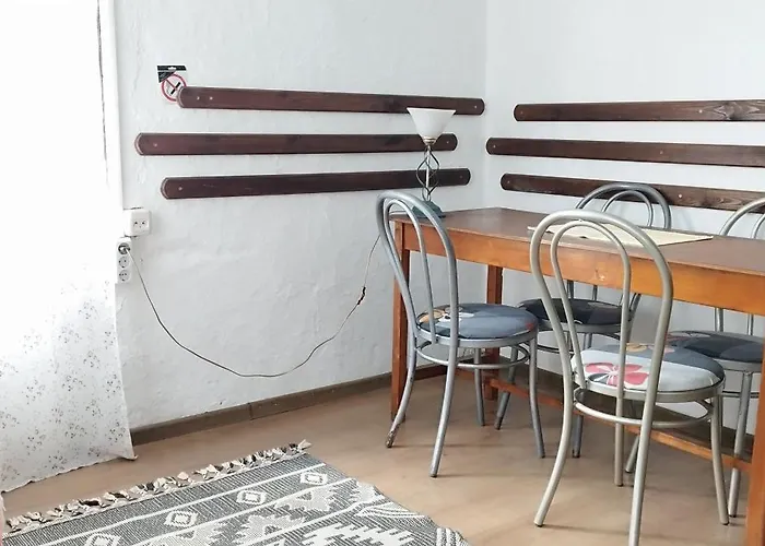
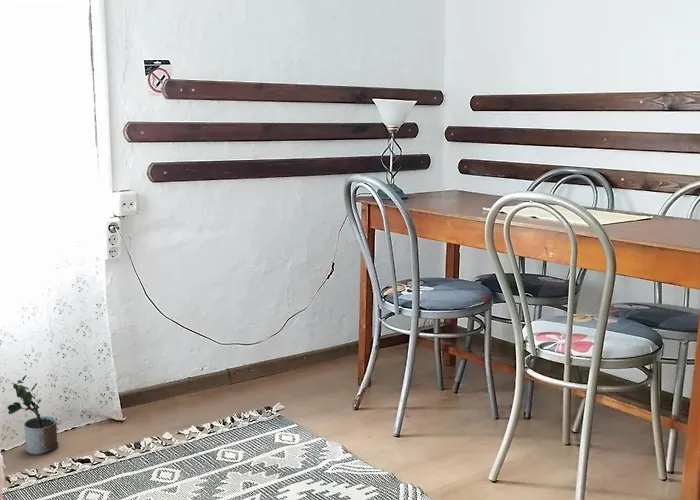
+ potted plant [7,374,59,456]
